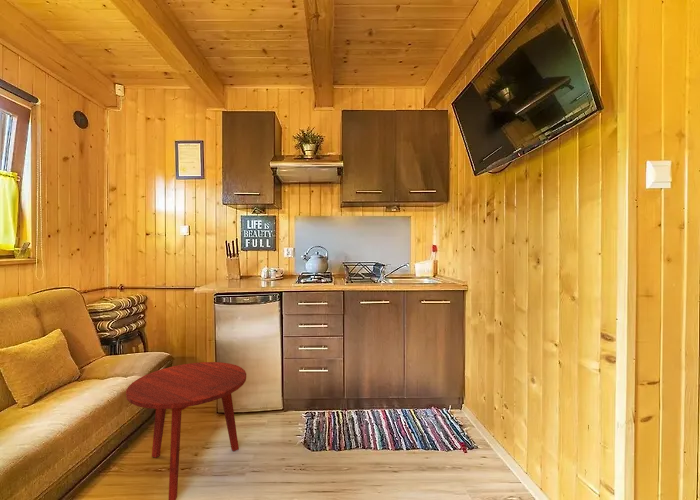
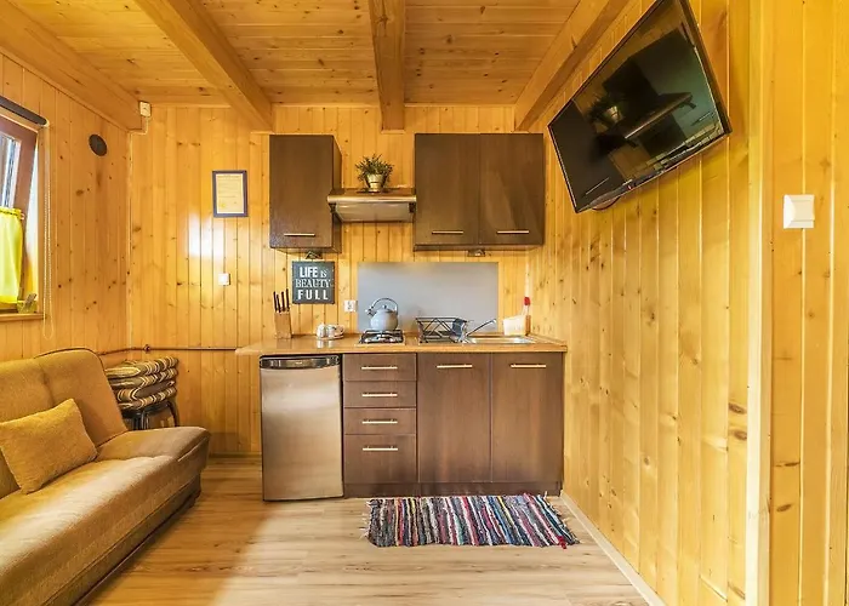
- side table [125,361,247,500]
